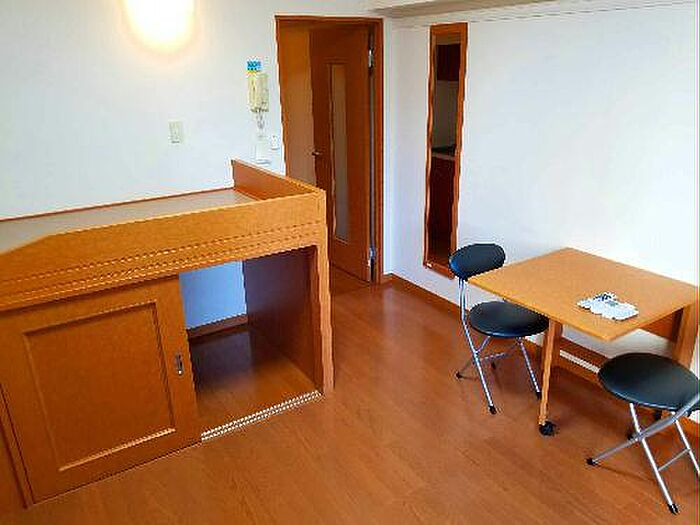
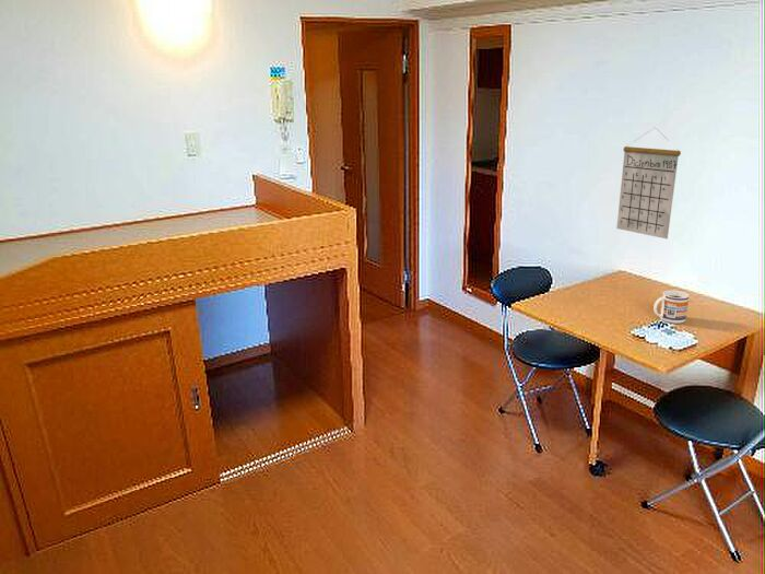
+ calendar [615,127,682,241]
+ mug [652,290,691,325]
